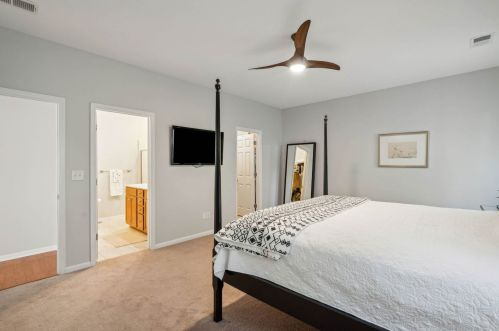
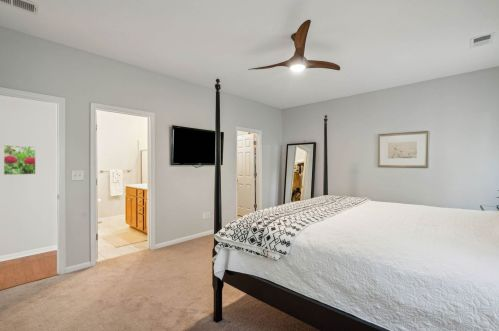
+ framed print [3,144,37,176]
